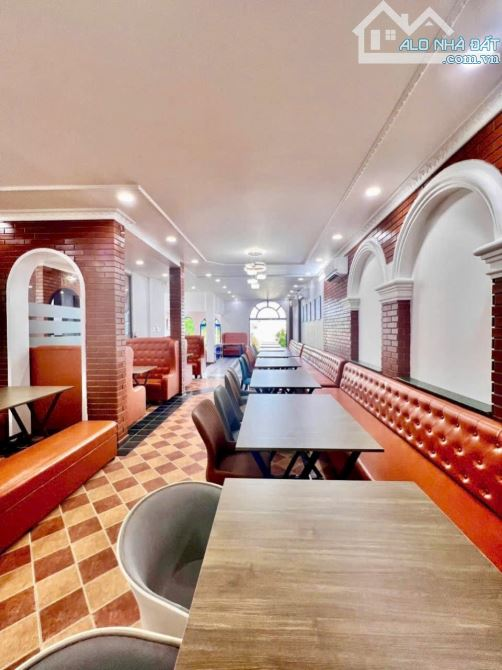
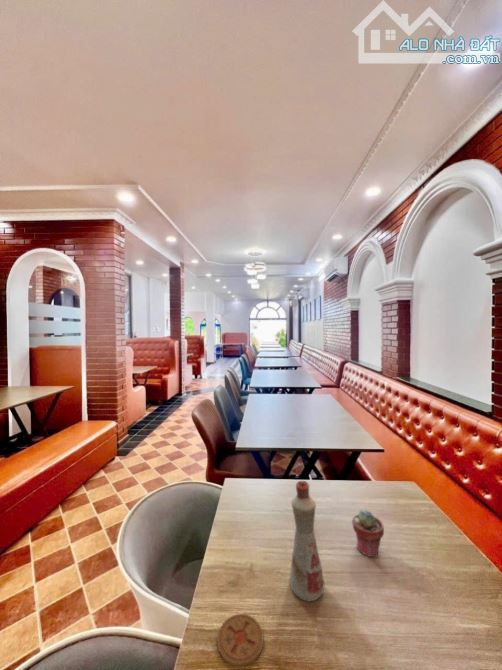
+ coaster [216,613,264,668]
+ bottle [288,480,325,603]
+ potted succulent [351,509,385,558]
